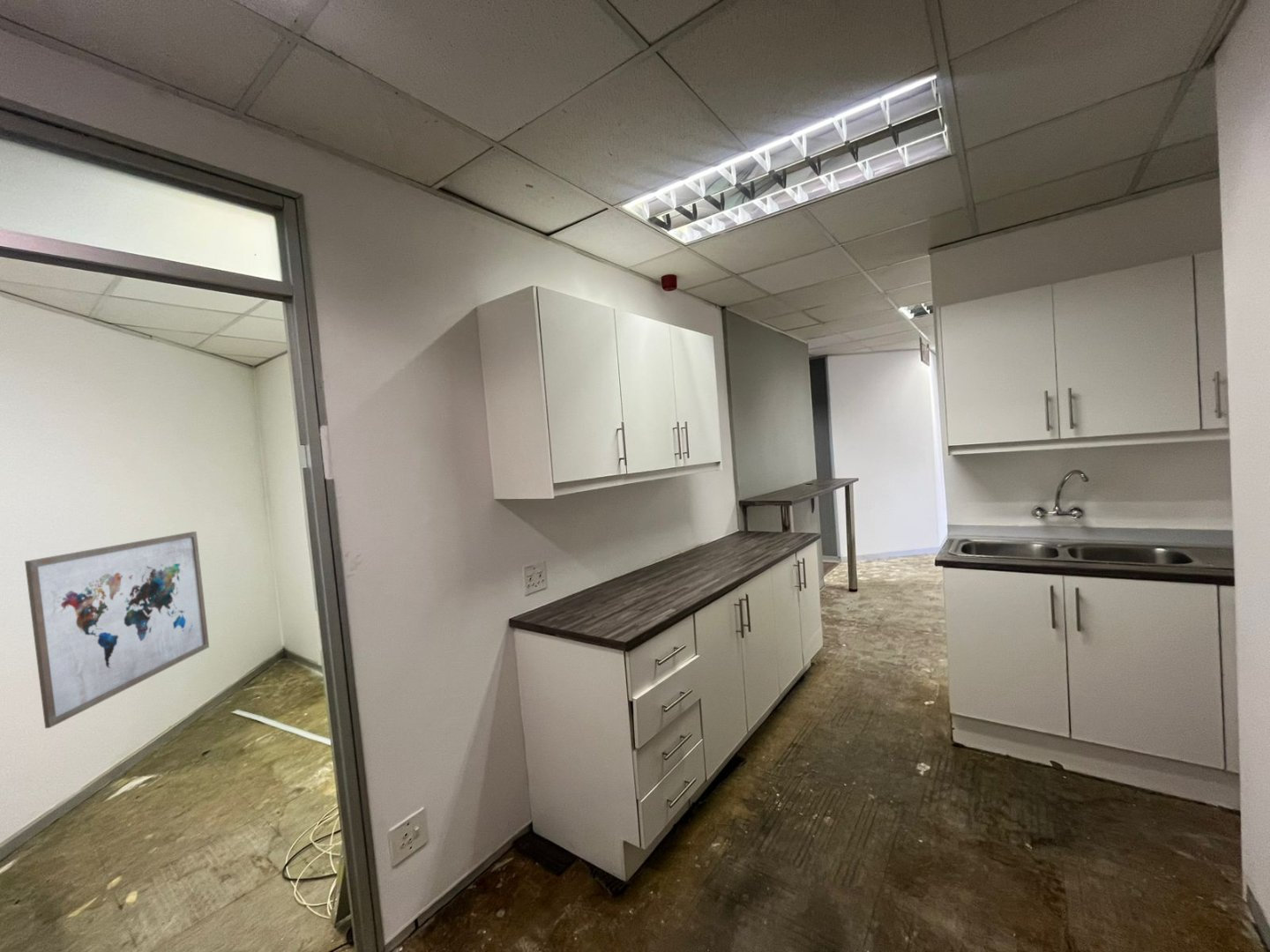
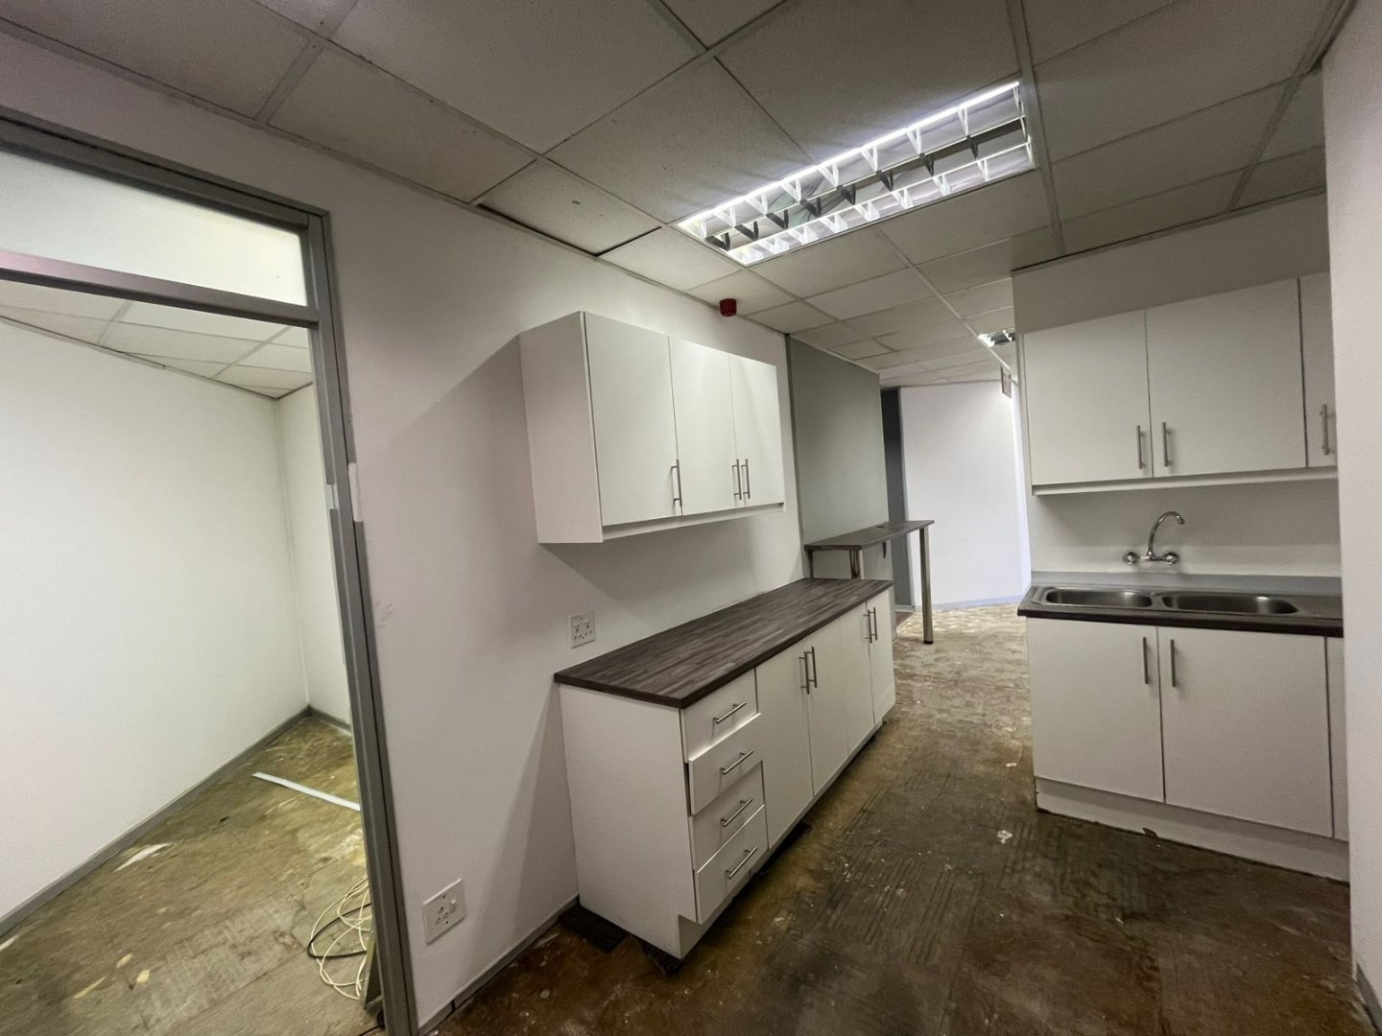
- wall art [24,531,210,729]
